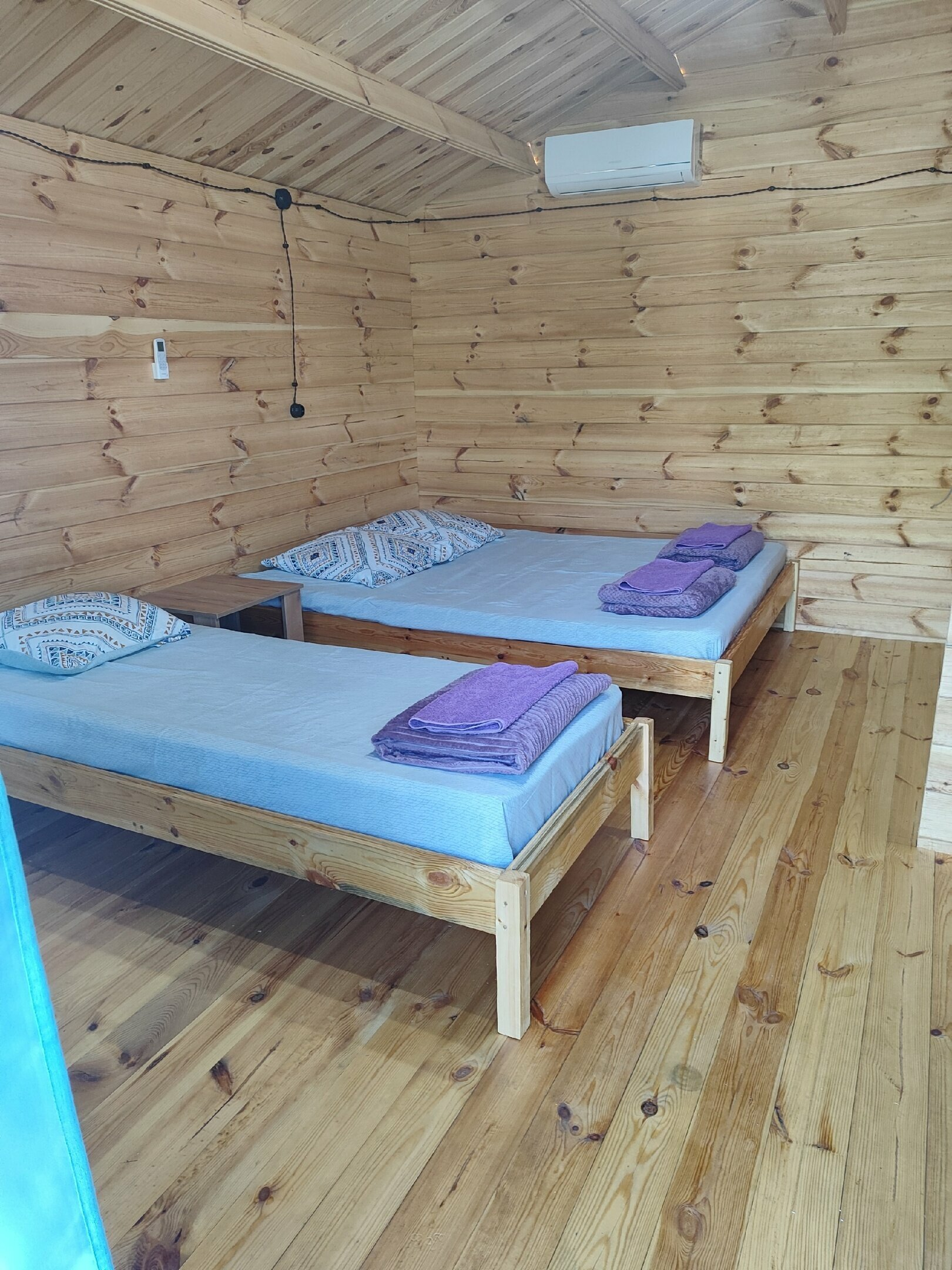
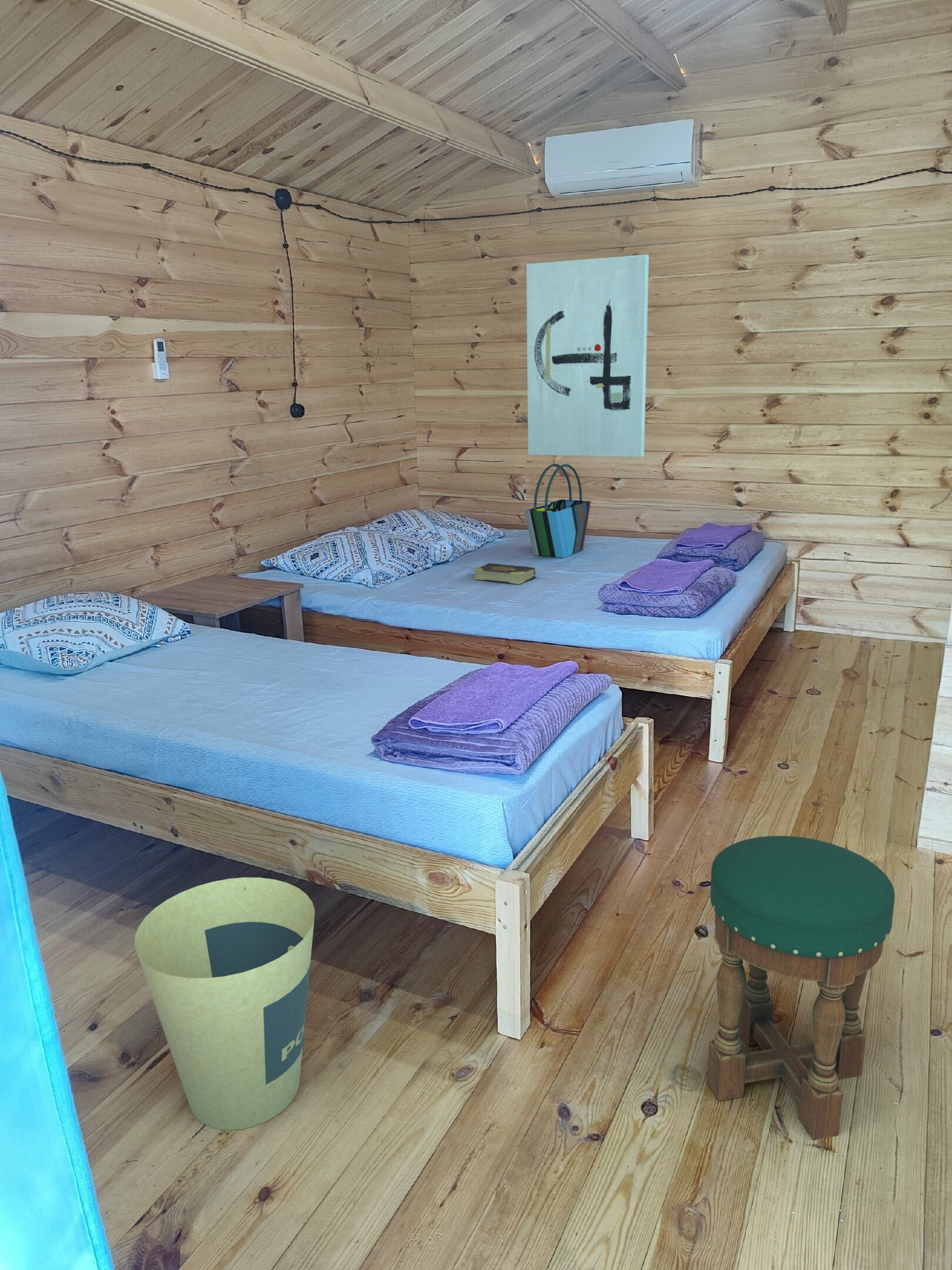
+ stool [706,835,896,1141]
+ book [473,563,536,584]
+ tote bag [524,463,592,559]
+ wall art [526,254,649,457]
+ trash can [134,877,316,1131]
